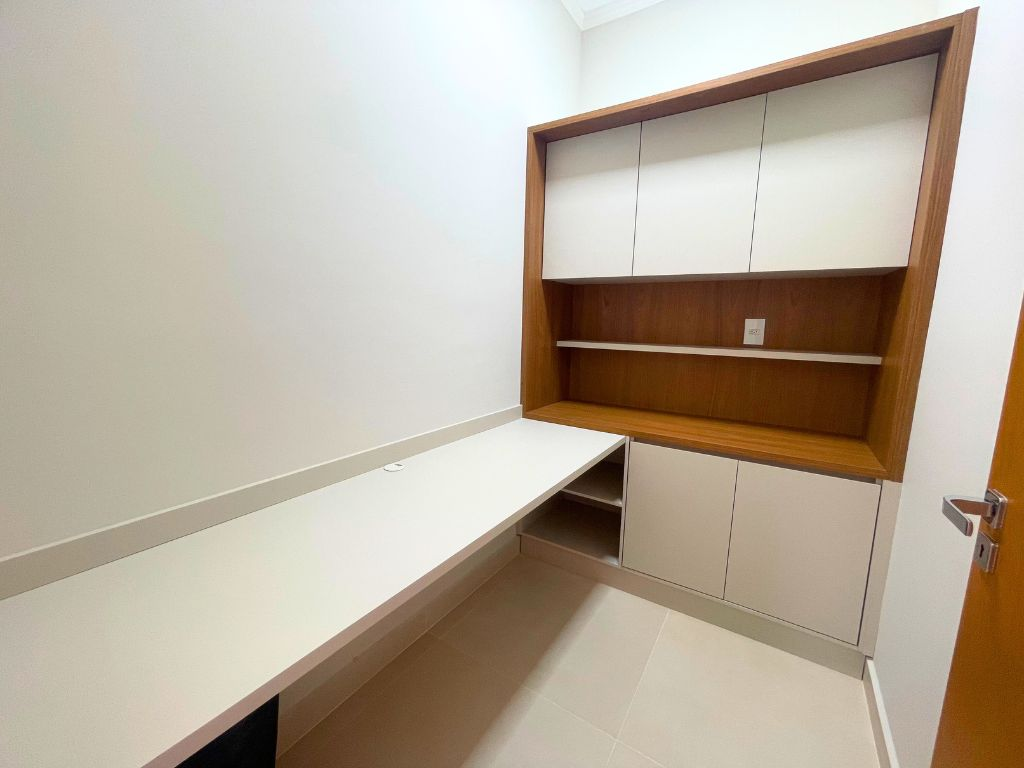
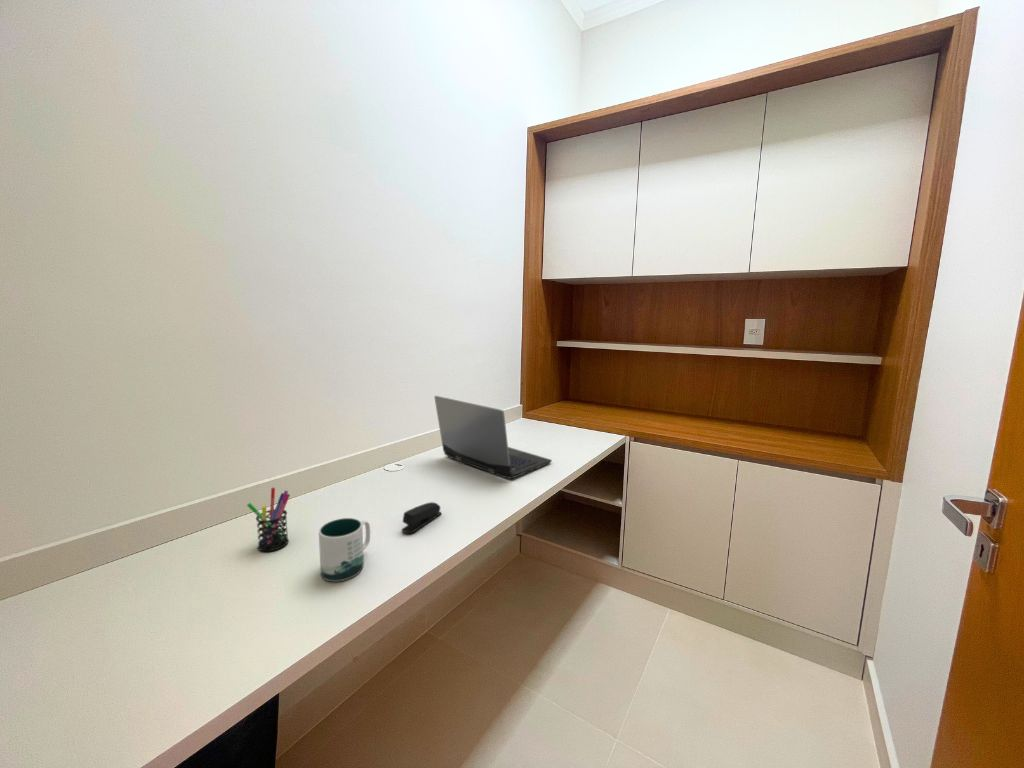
+ pen holder [246,487,291,552]
+ mug [318,517,371,582]
+ laptop computer [433,395,553,480]
+ stapler [401,501,442,534]
